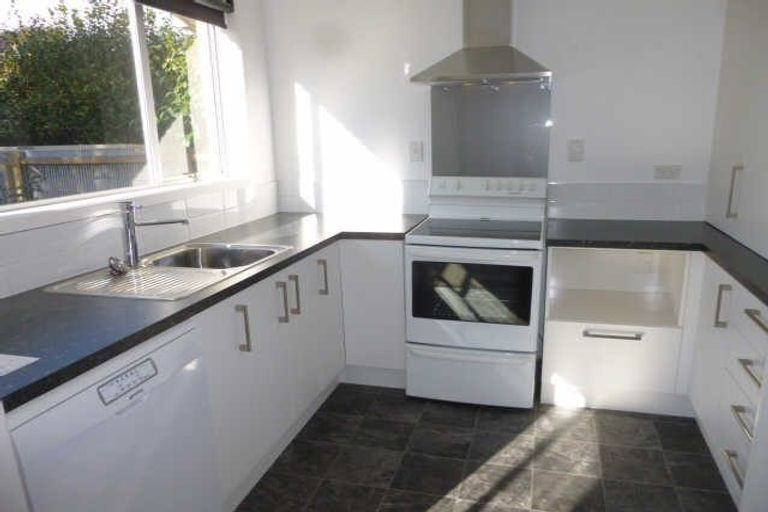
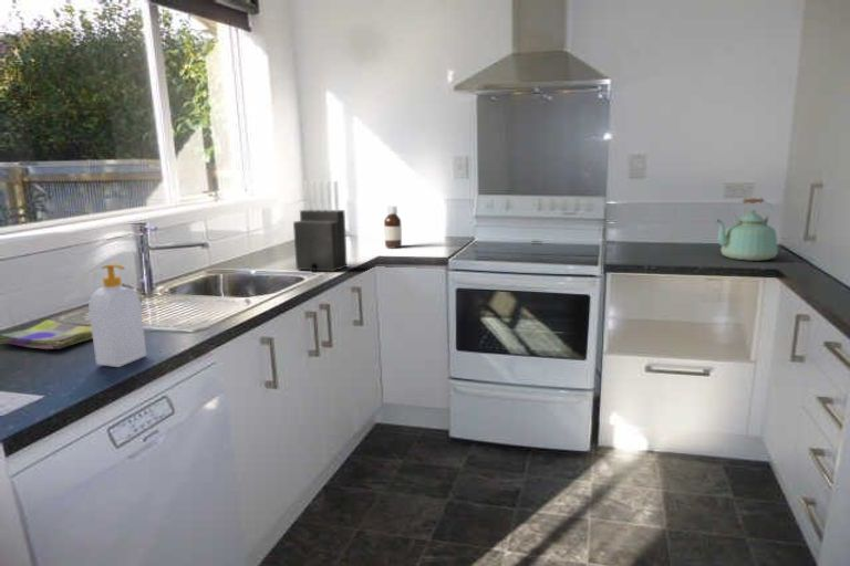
+ kettle [715,197,779,262]
+ soap bottle [87,263,147,368]
+ dish towel [0,318,93,350]
+ knife block [292,180,349,273]
+ bottle [383,205,403,250]
